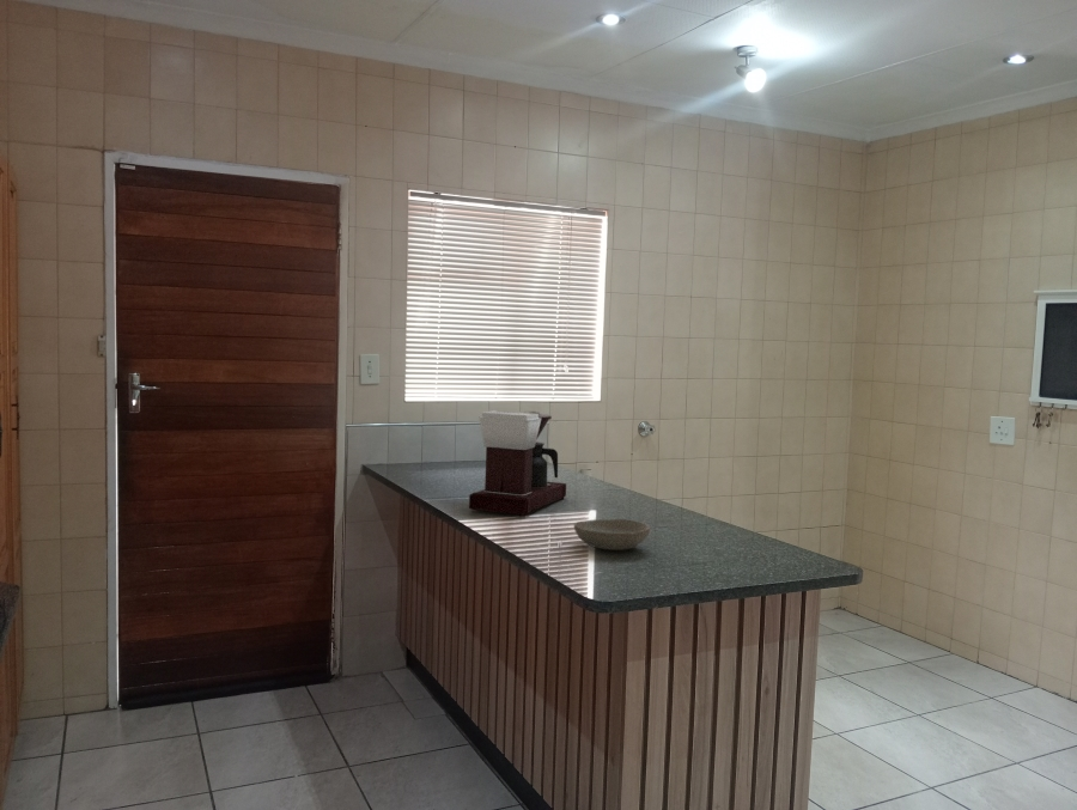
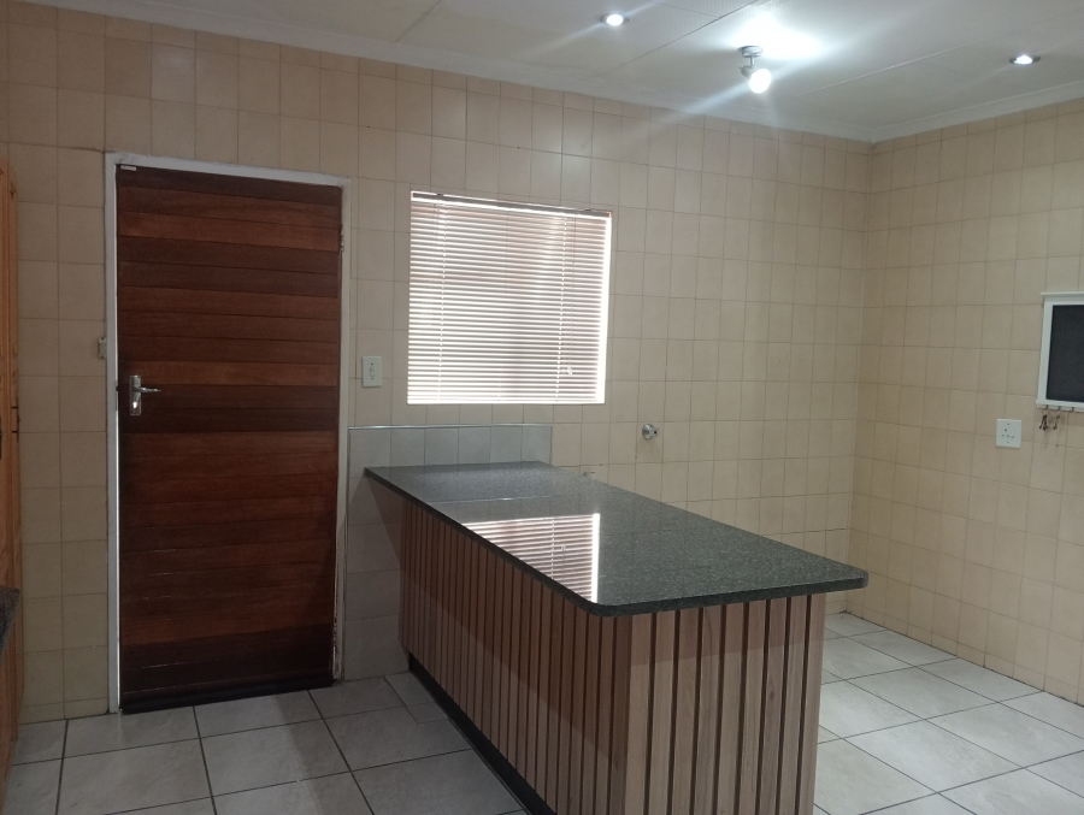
- bowl [573,518,652,552]
- coffee maker [468,409,567,517]
